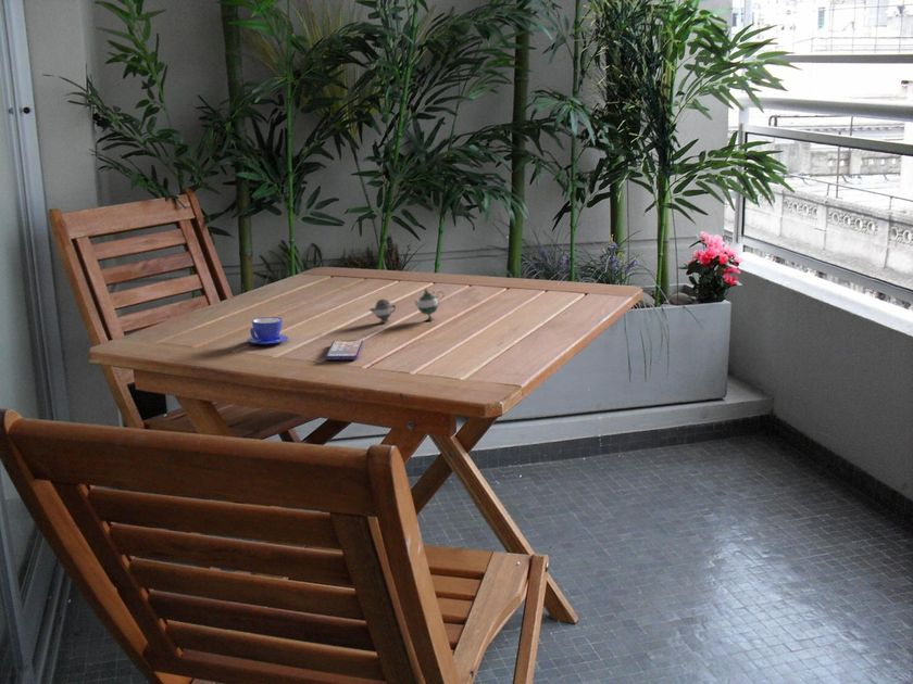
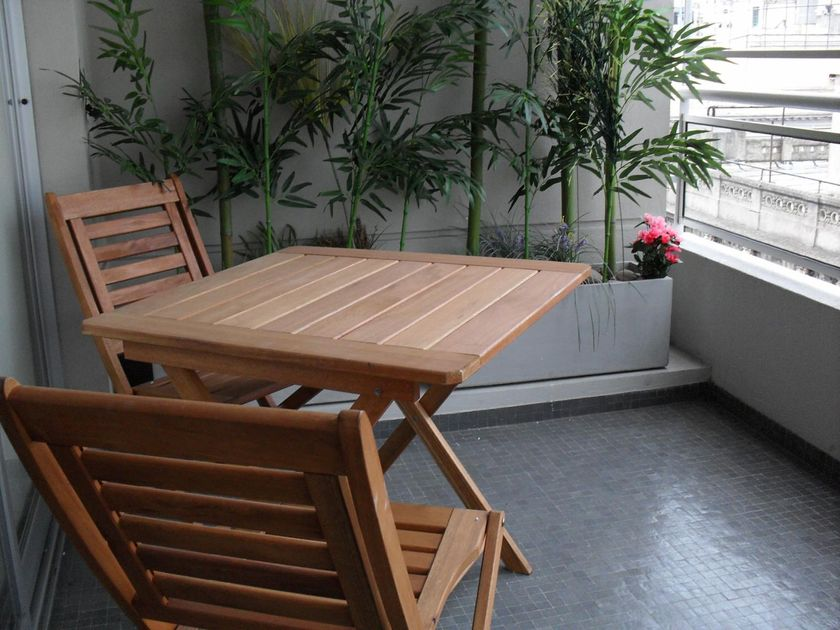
- teapot [368,288,446,324]
- teacup [247,316,289,345]
- smartphone [325,340,364,360]
